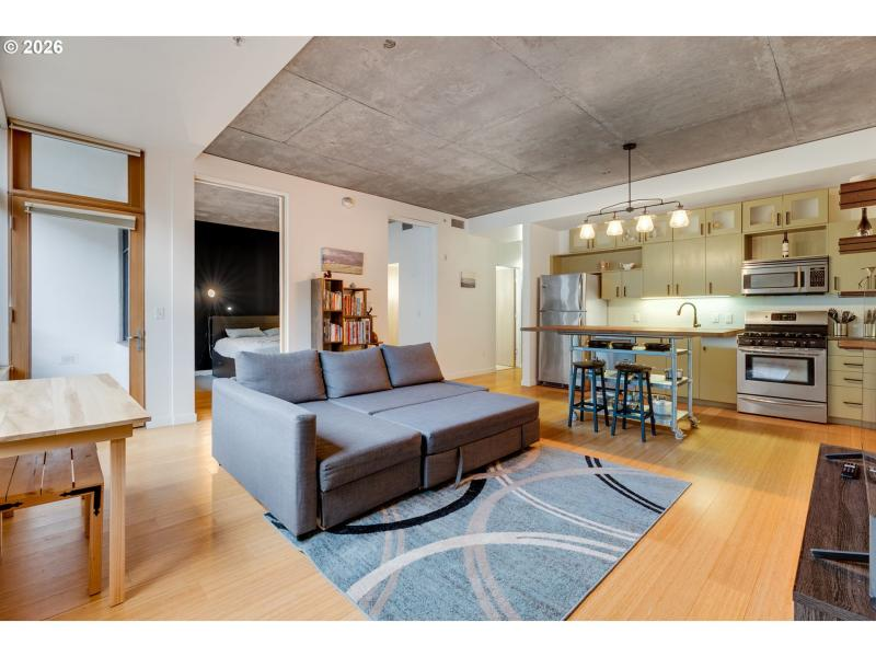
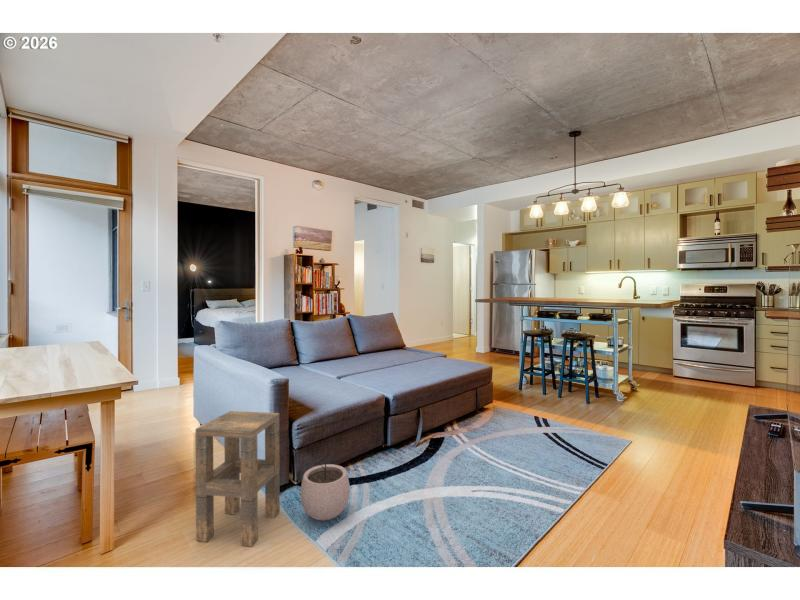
+ plant pot [299,453,351,521]
+ side table [195,410,281,548]
